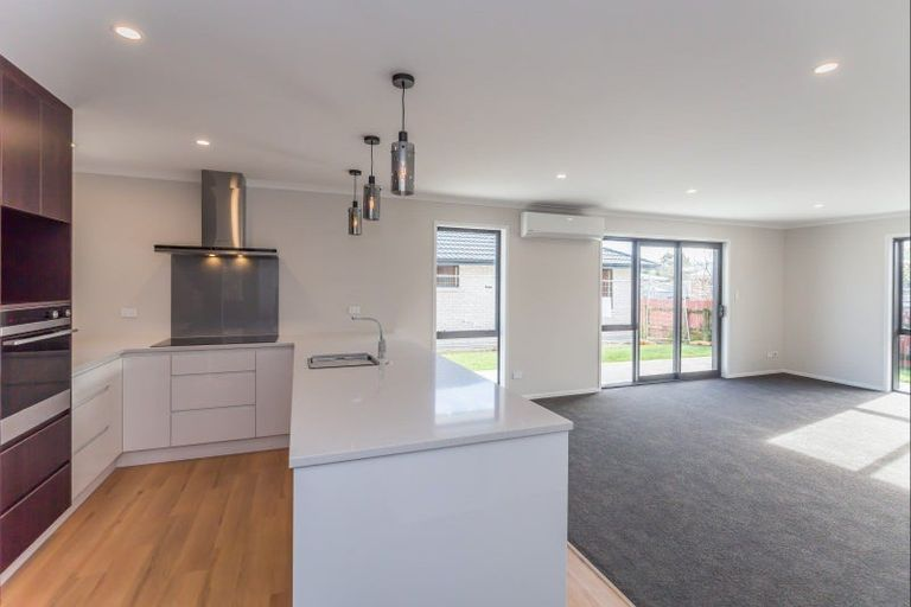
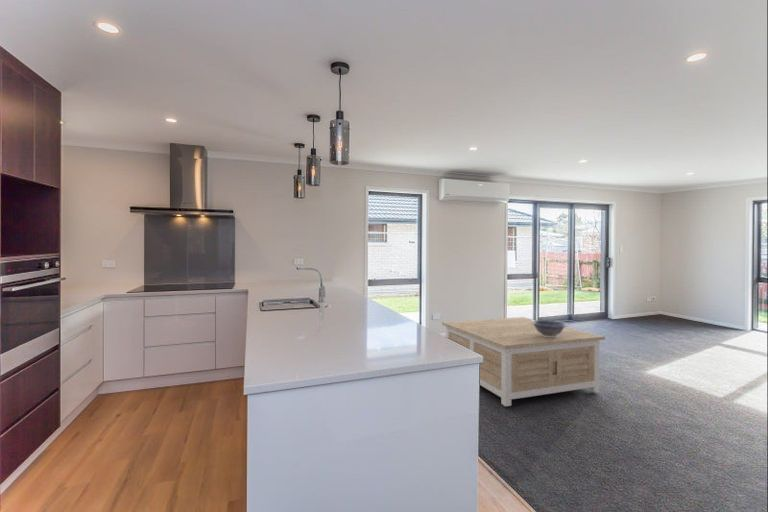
+ coffee table [441,316,606,407]
+ decorative bowl [531,319,569,337]
